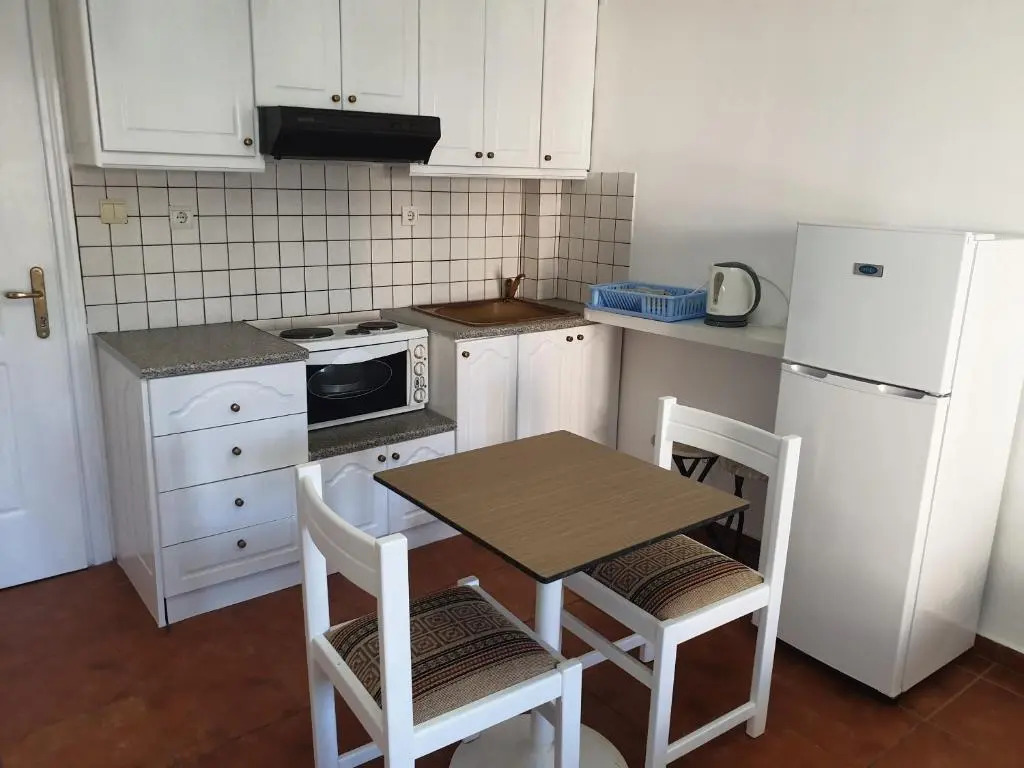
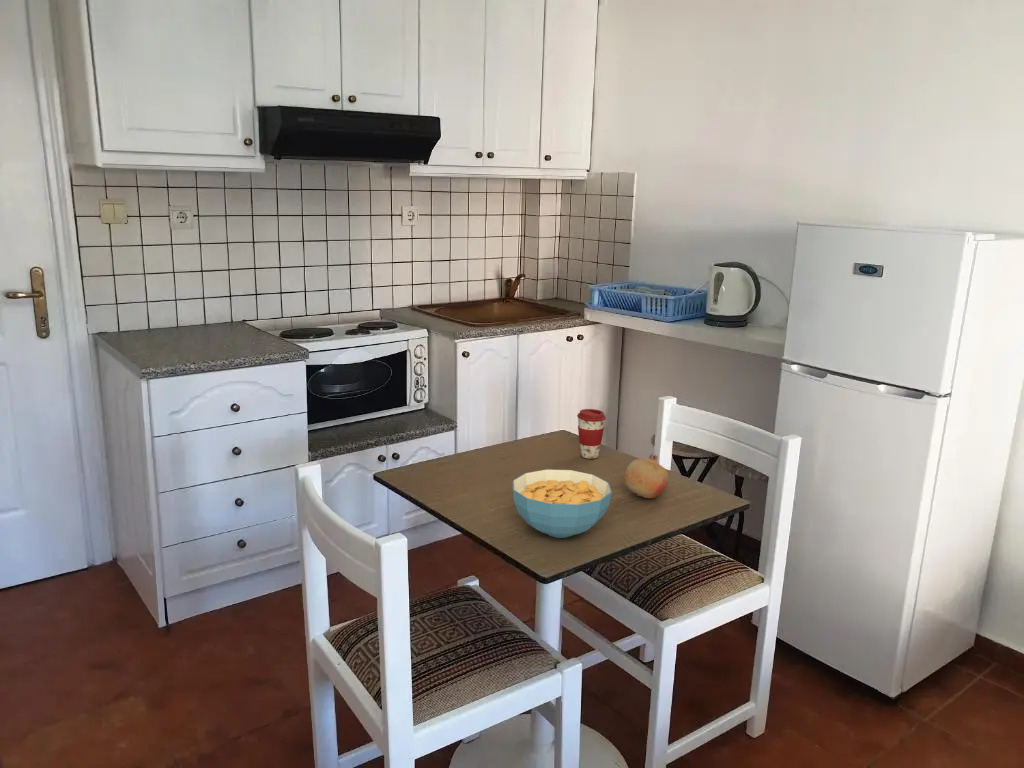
+ coffee cup [576,408,607,460]
+ fruit [623,453,669,499]
+ cereal bowl [512,468,613,539]
